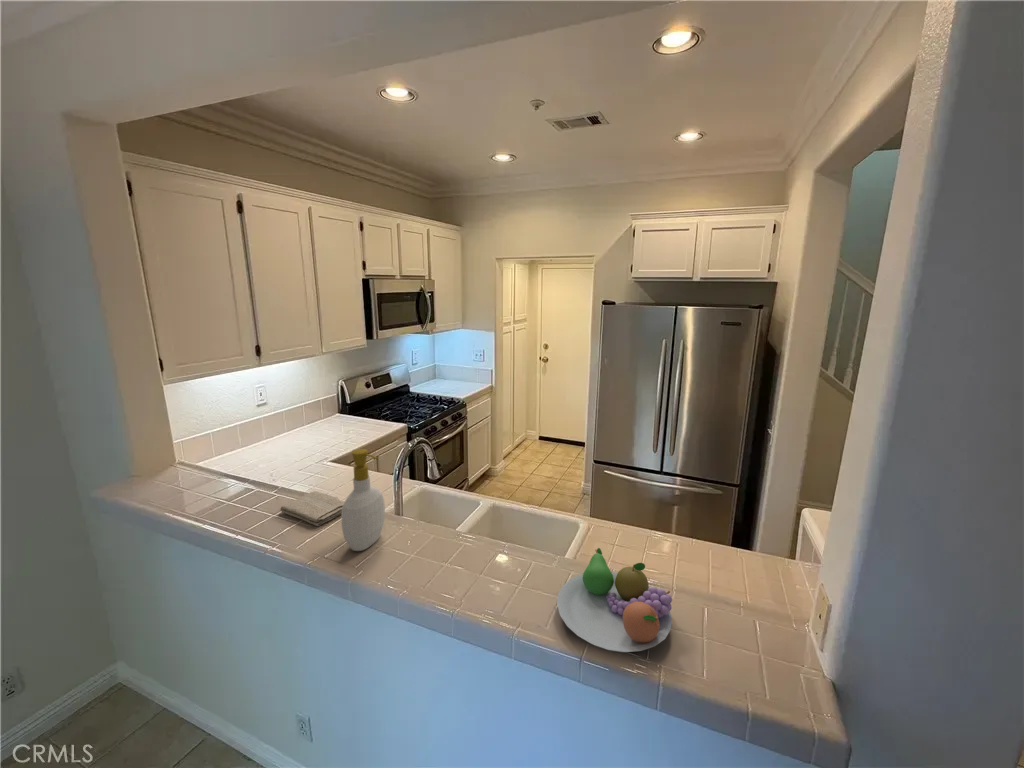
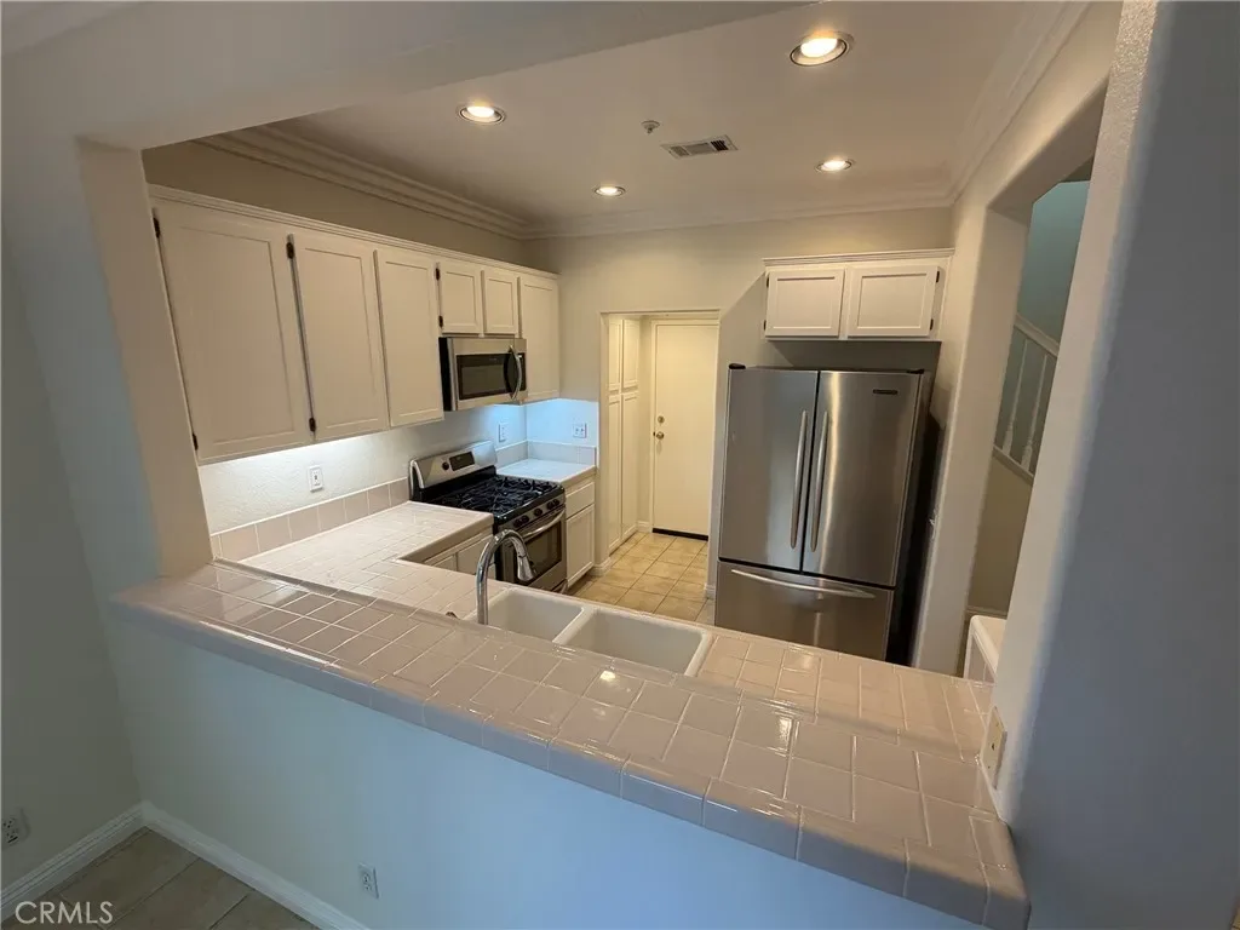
- washcloth [279,490,345,527]
- fruit bowl [556,547,673,653]
- soap bottle [340,448,386,552]
